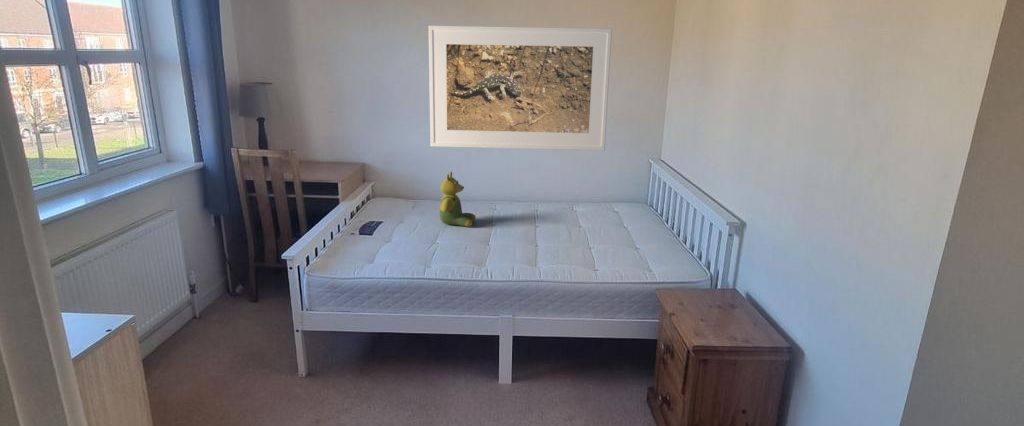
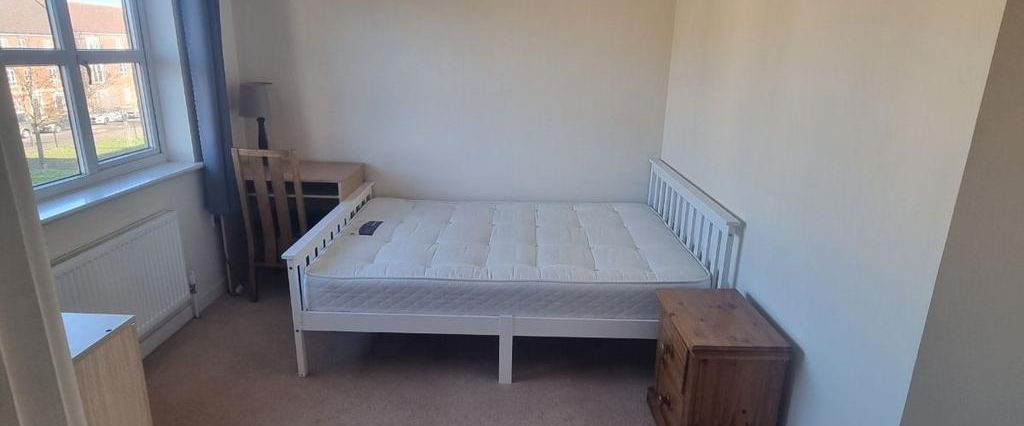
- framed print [428,25,613,152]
- teddy bear [439,171,477,228]
